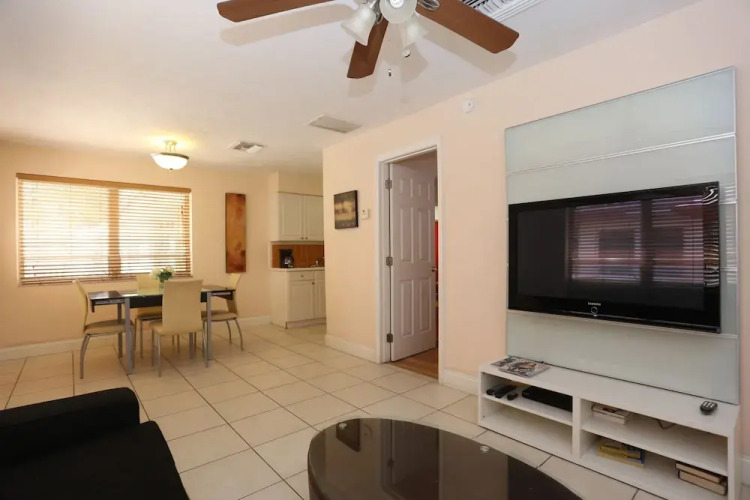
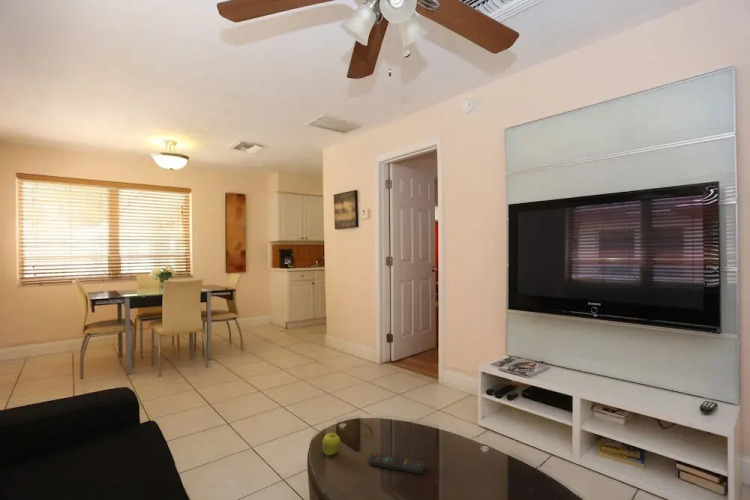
+ remote control [368,452,426,475]
+ fruit [321,432,341,456]
